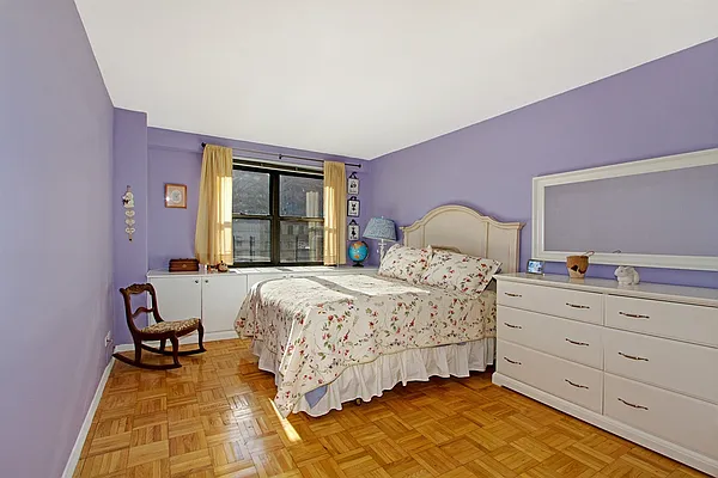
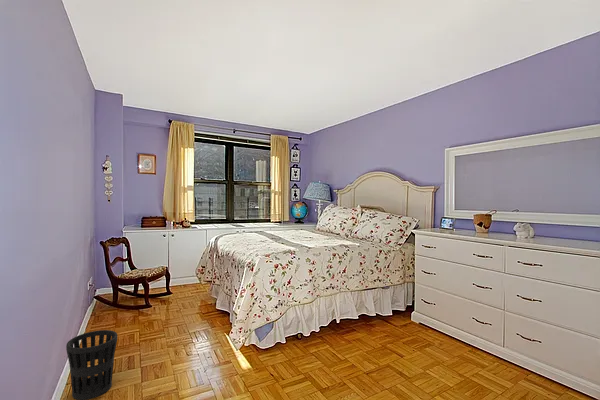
+ wastebasket [65,329,118,400]
